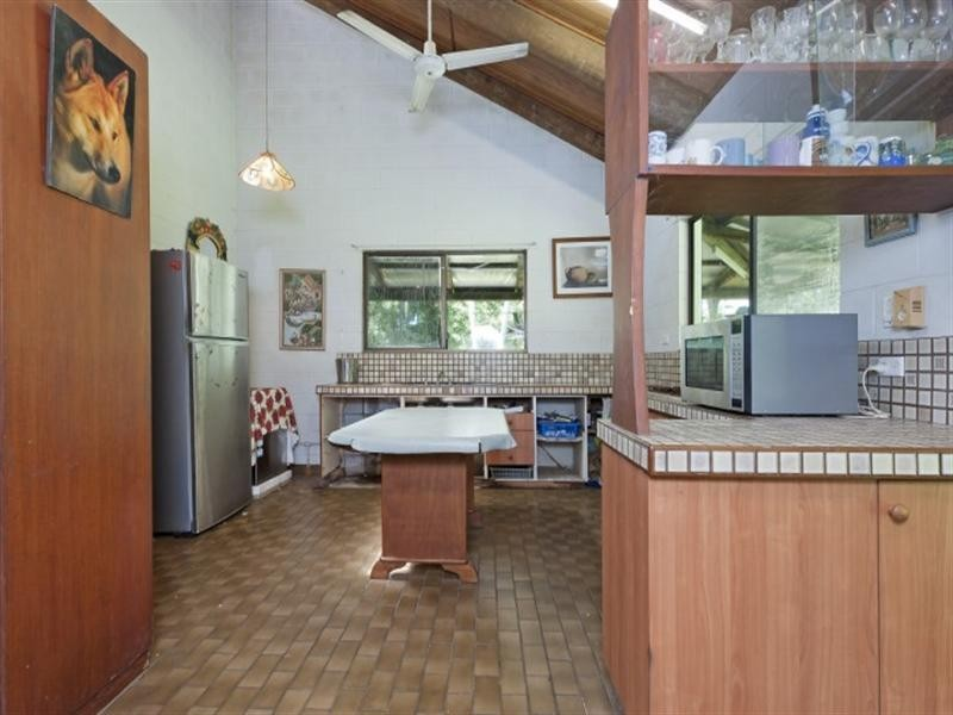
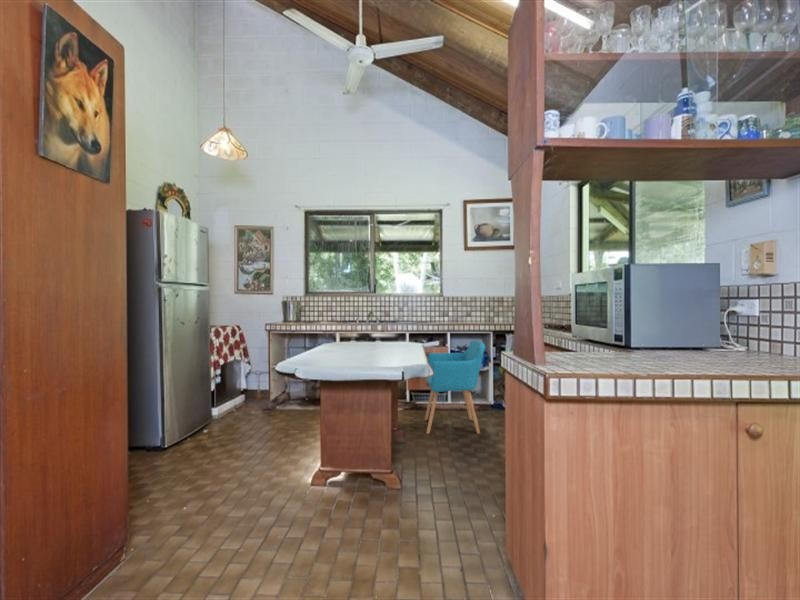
+ chair [424,340,486,435]
